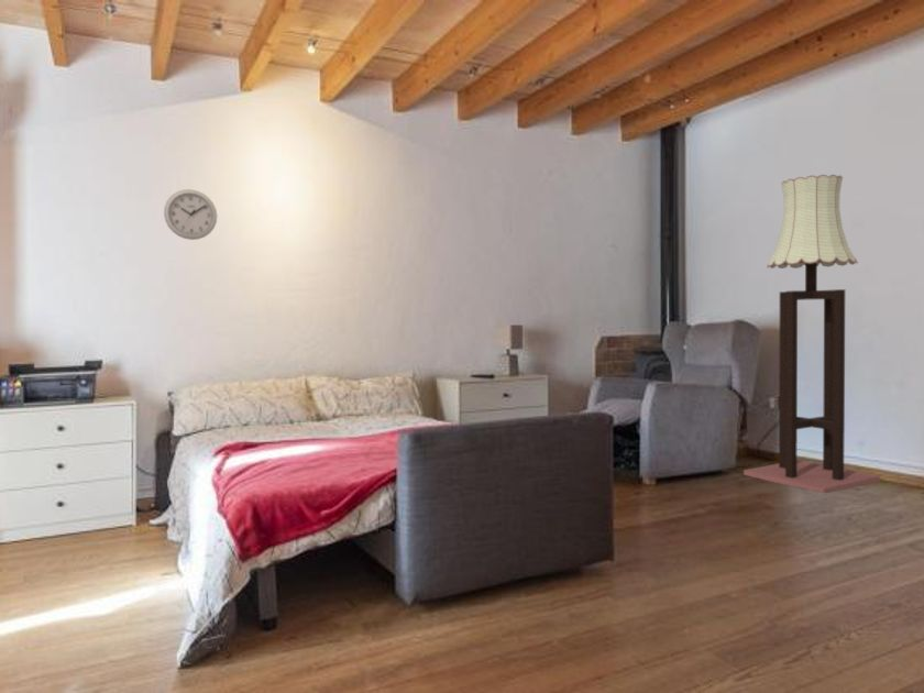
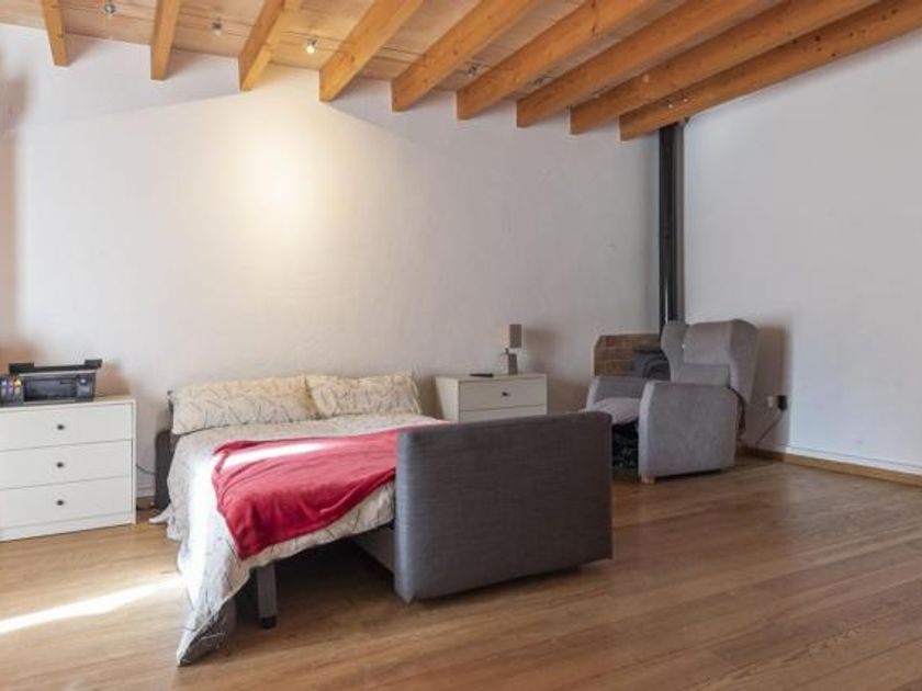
- floor lamp [743,174,881,494]
- wall clock [163,188,218,241]
